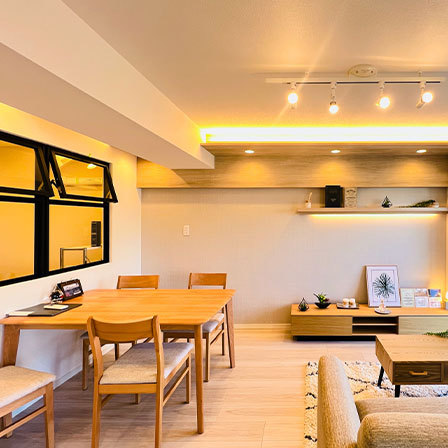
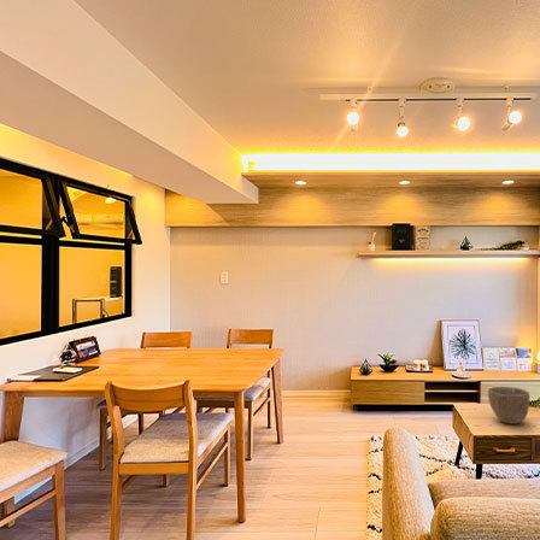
+ bowl [487,386,530,425]
